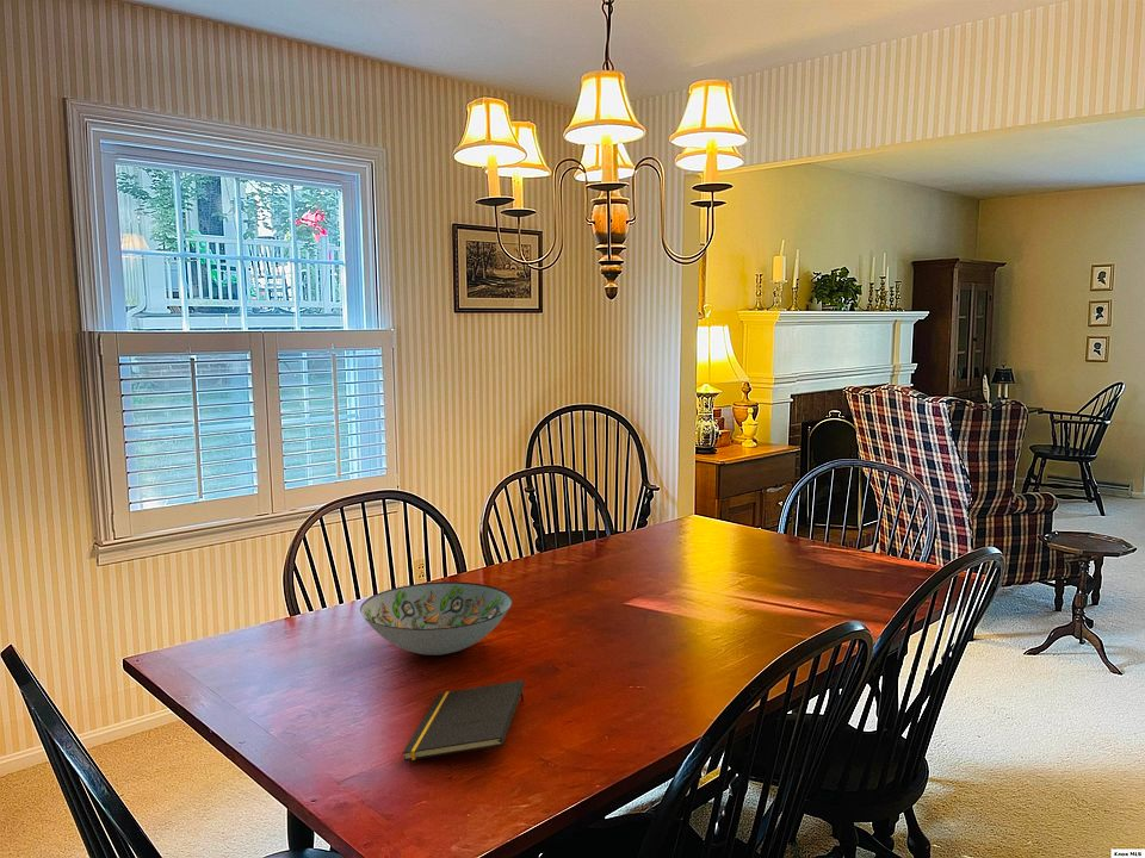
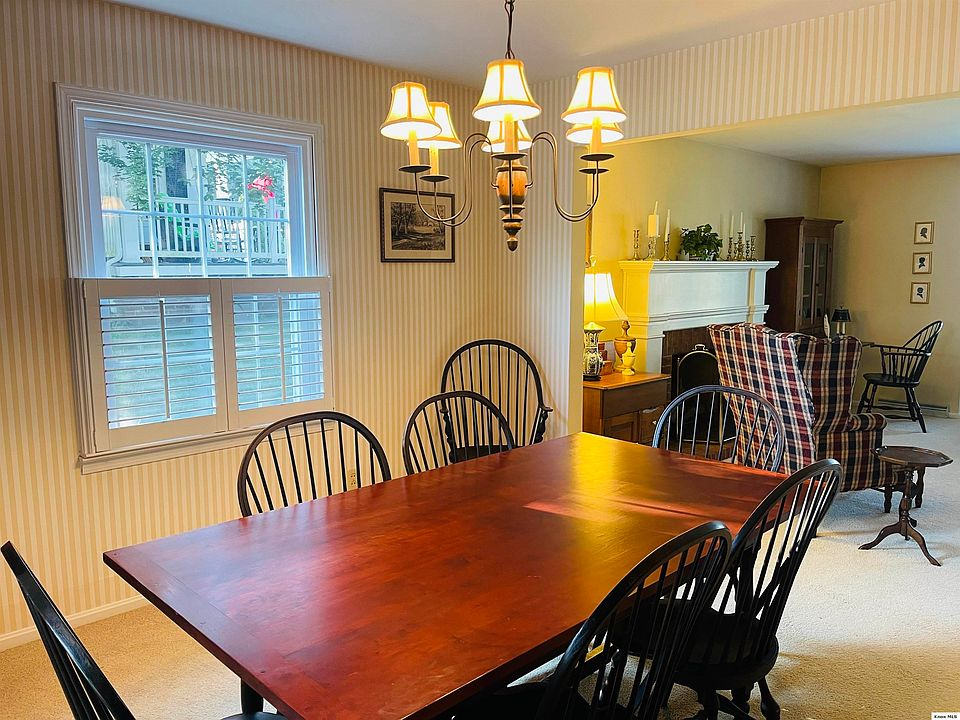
- decorative bowl [359,580,513,657]
- notepad [402,679,526,761]
